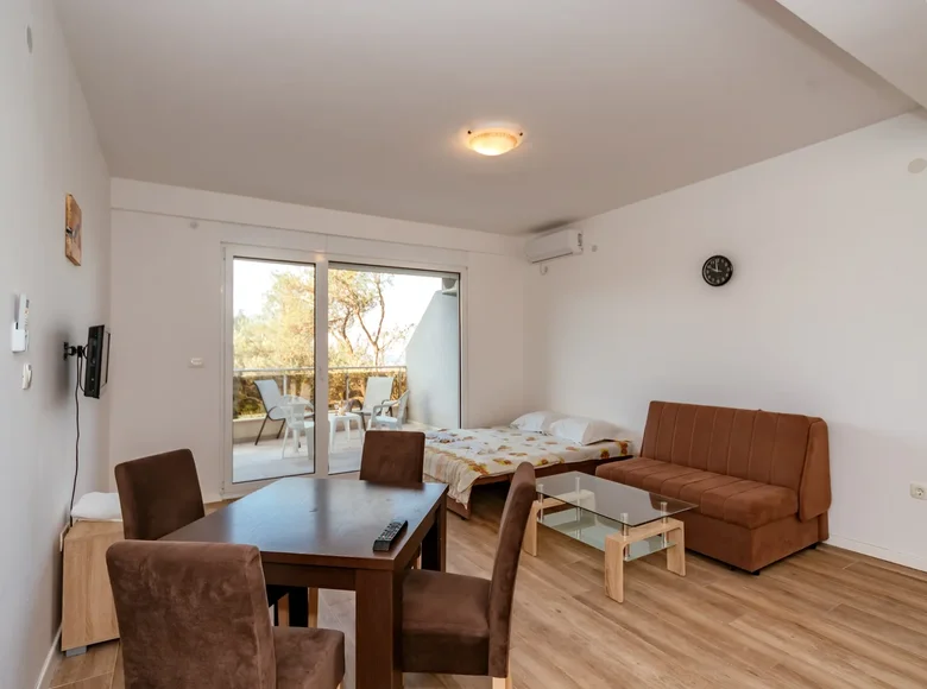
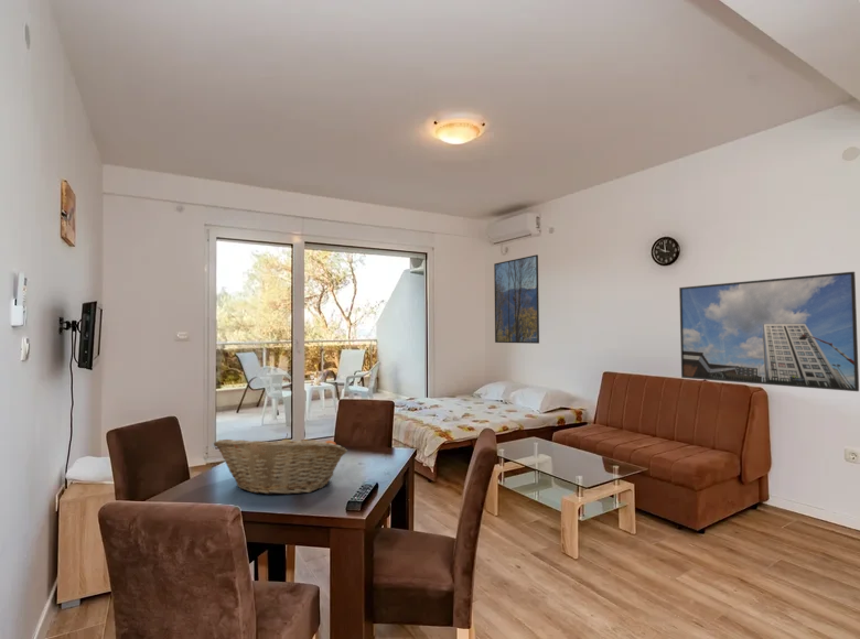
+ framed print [678,271,860,392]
+ fruit basket [213,432,348,496]
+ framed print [493,253,540,345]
